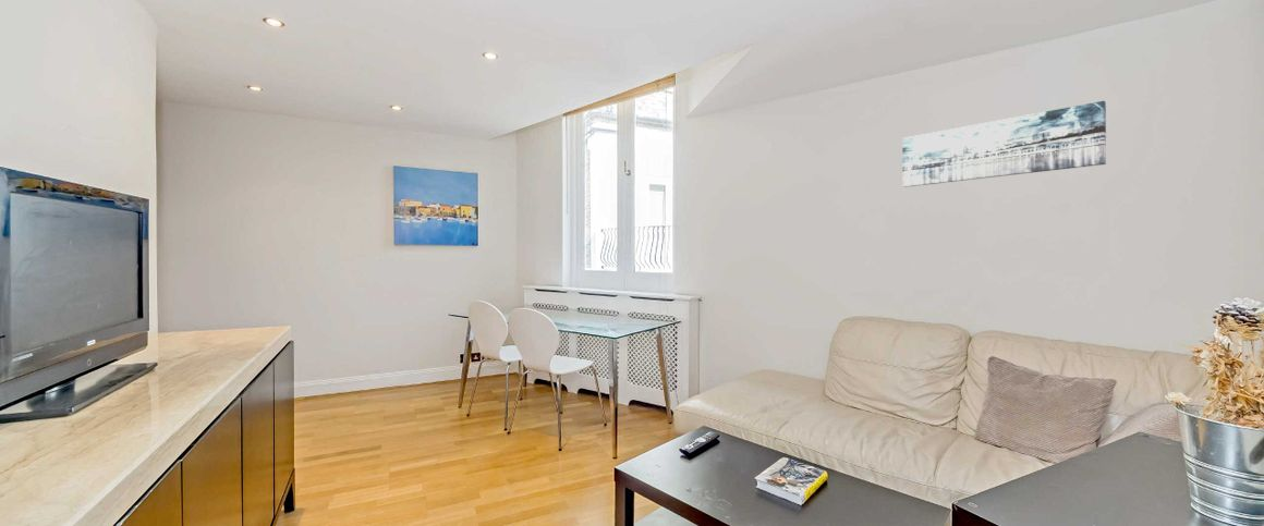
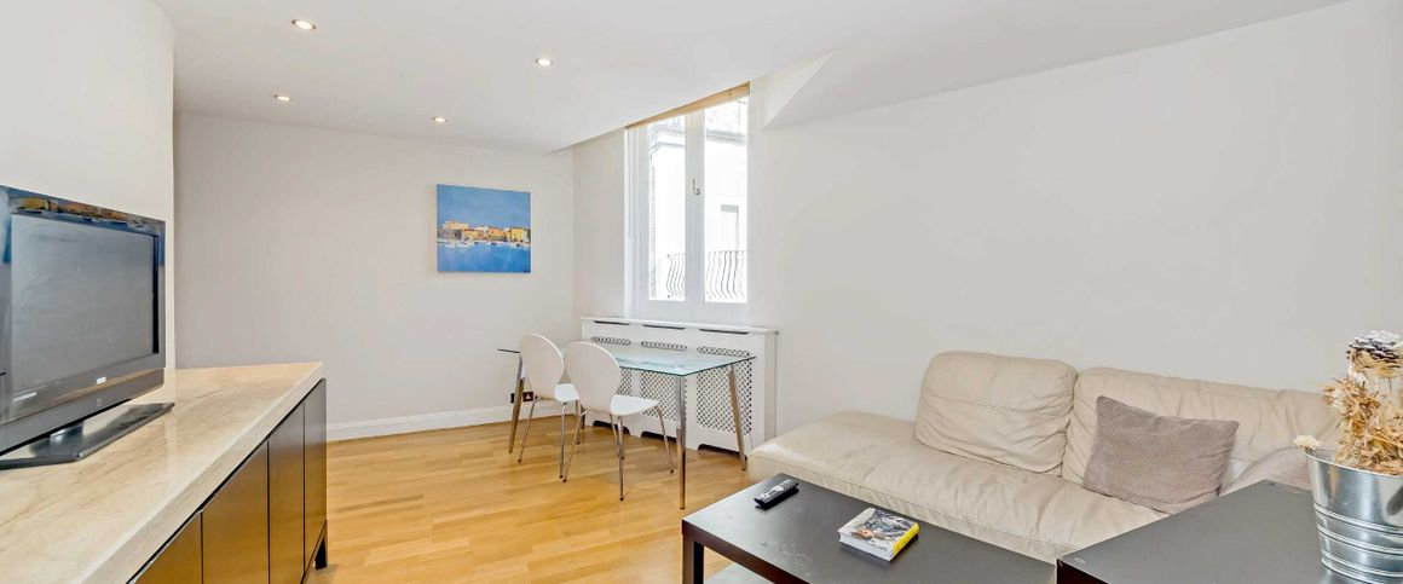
- wall art [901,100,1107,188]
